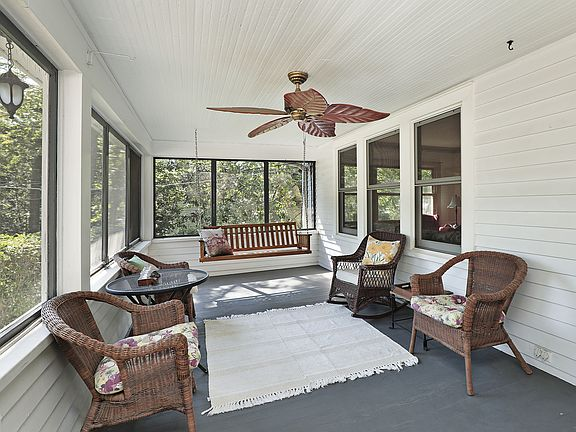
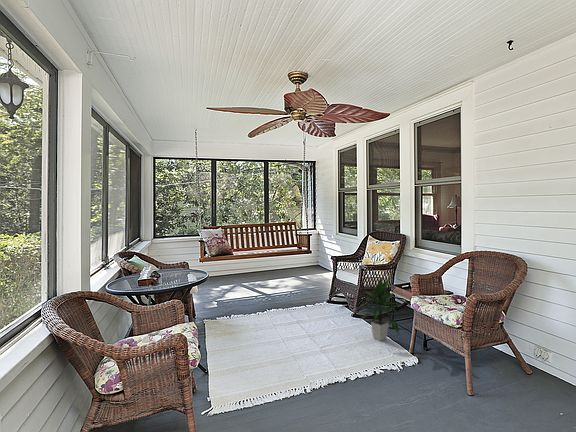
+ indoor plant [354,277,400,342]
